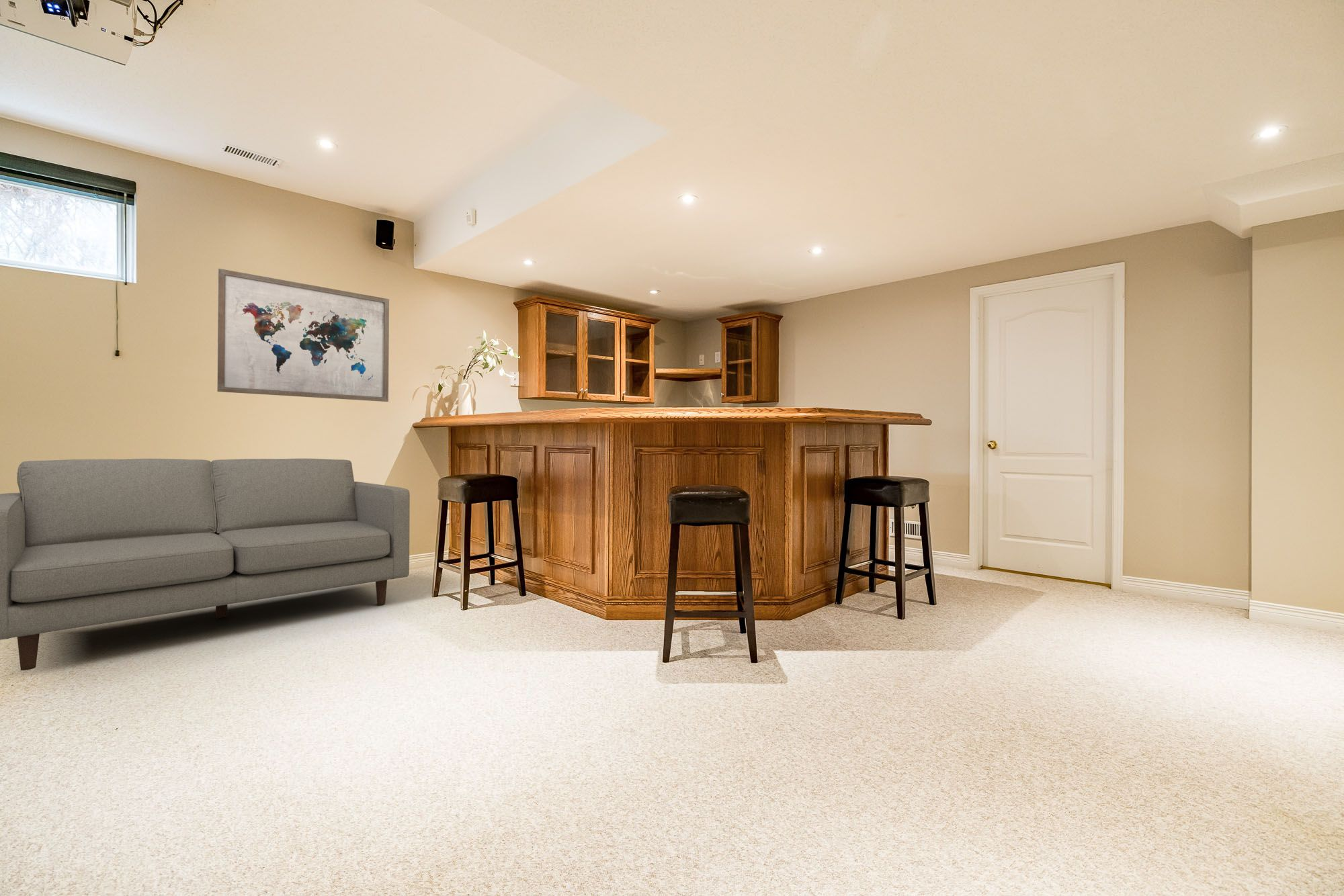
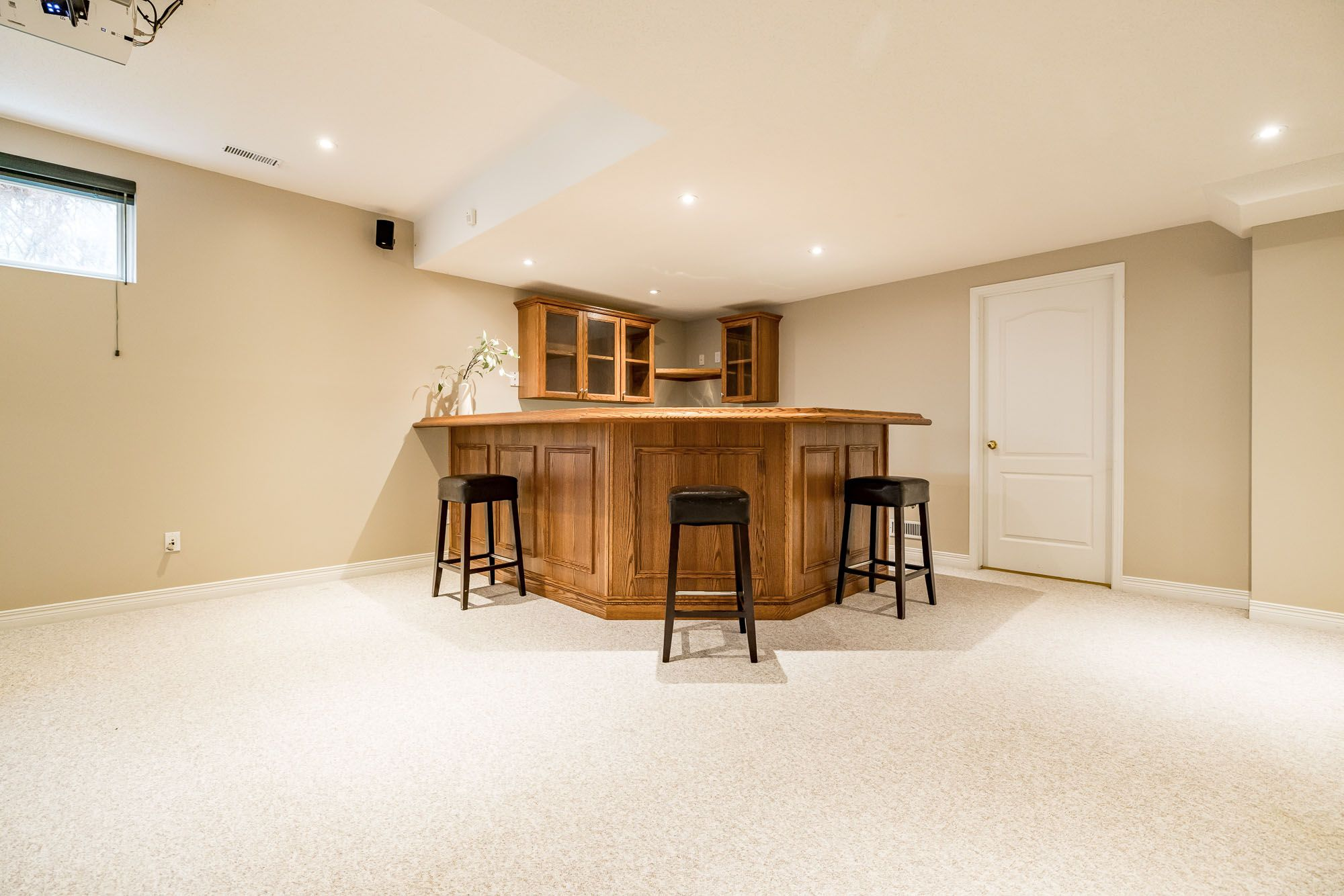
- sofa [0,458,411,671]
- wall art [216,268,390,402]
